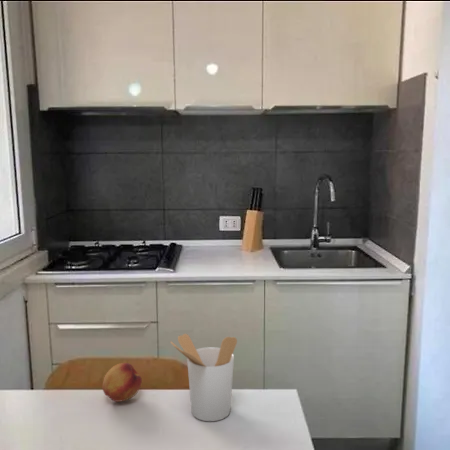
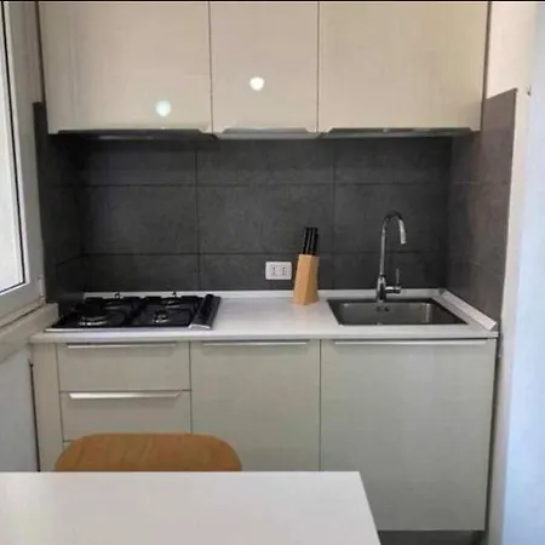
- fruit [102,362,143,403]
- utensil holder [170,333,238,422]
